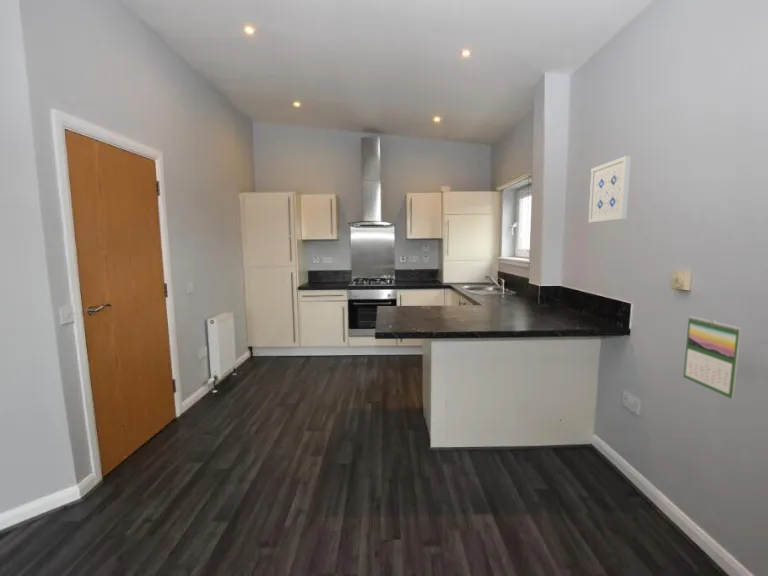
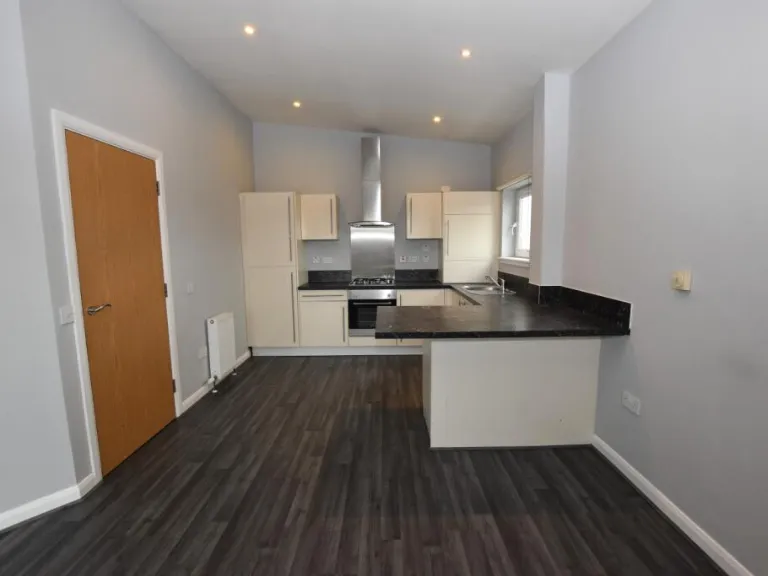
- calendar [682,315,742,400]
- wall art [588,155,632,223]
